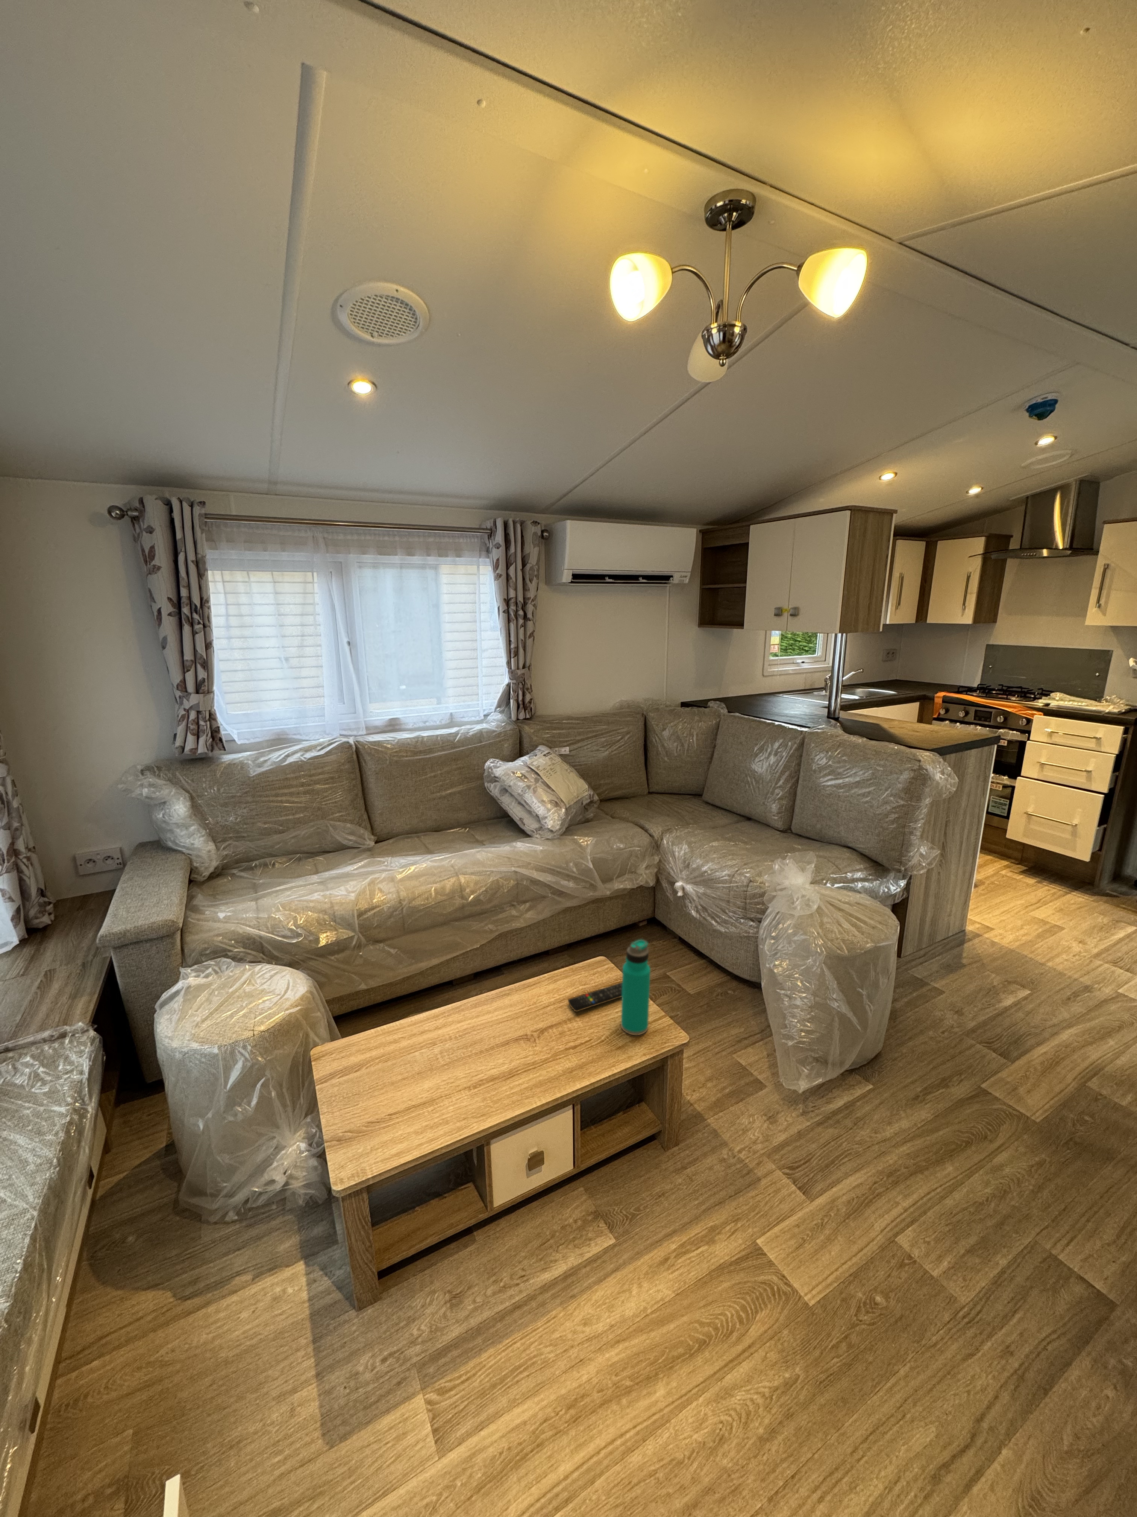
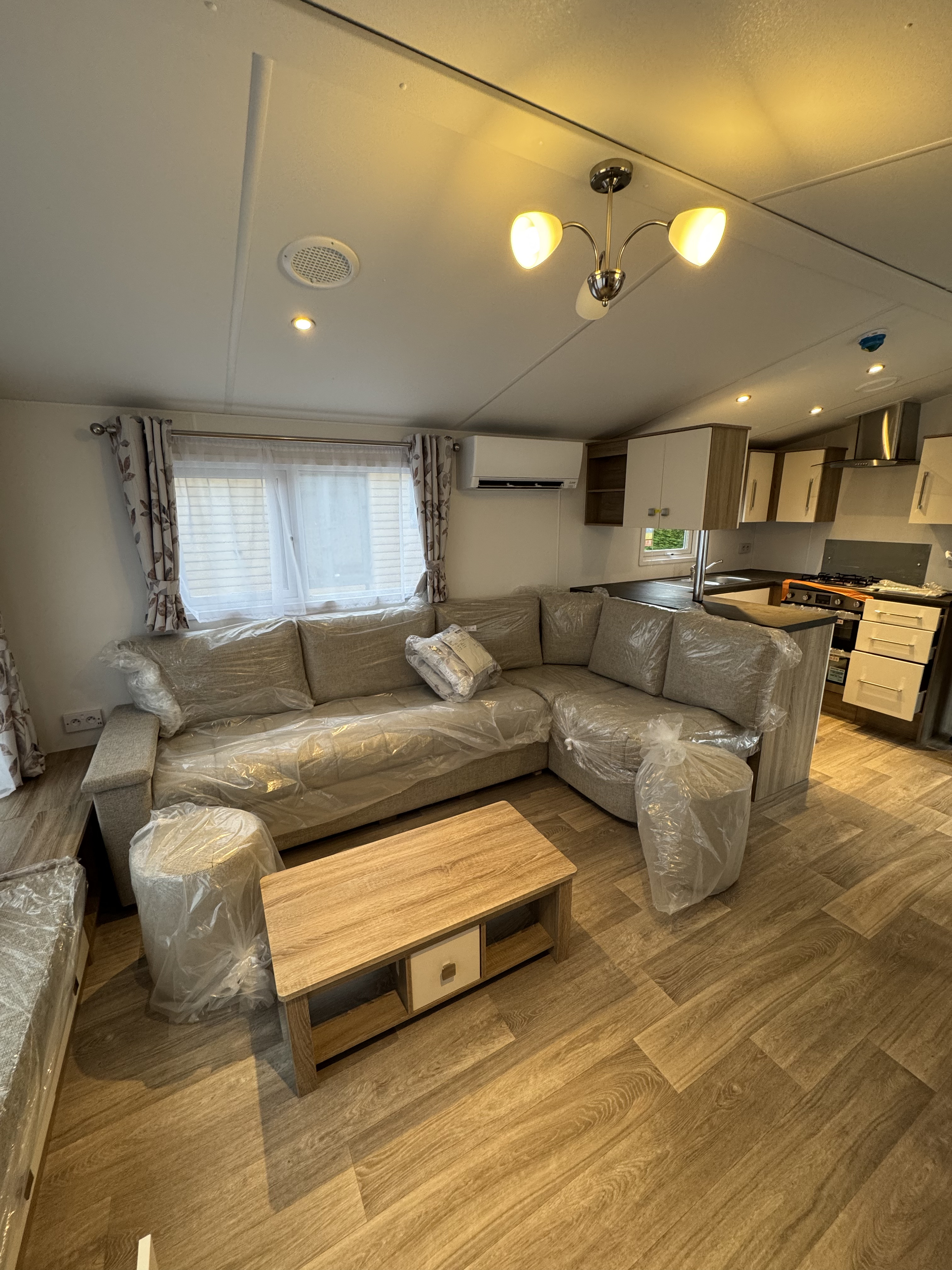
- remote control [567,982,622,1012]
- water bottle [621,939,651,1036]
